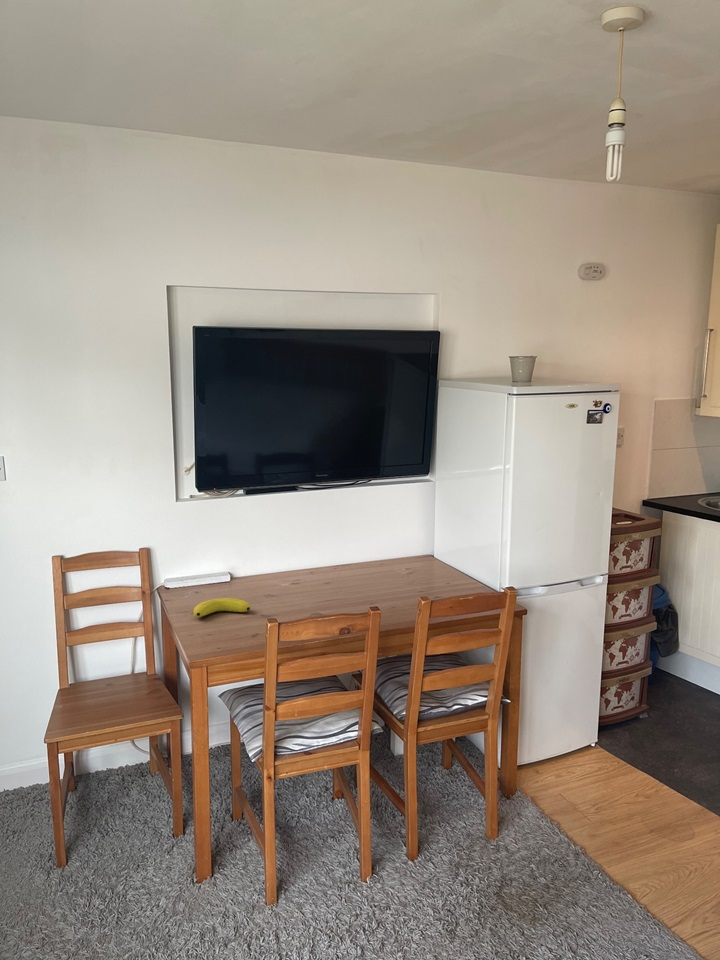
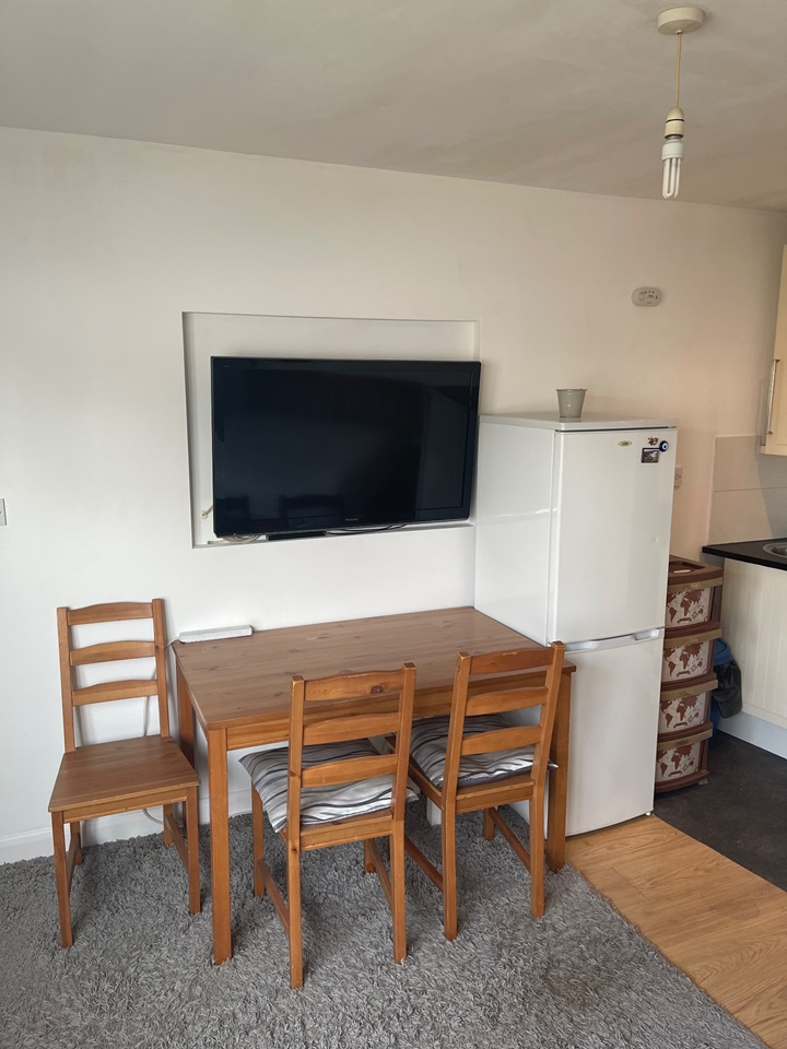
- fruit [192,597,251,618]
